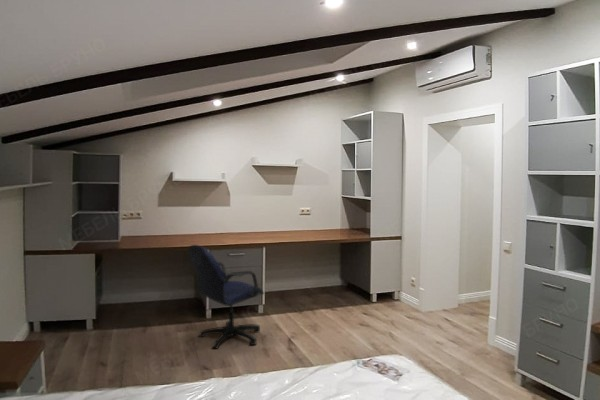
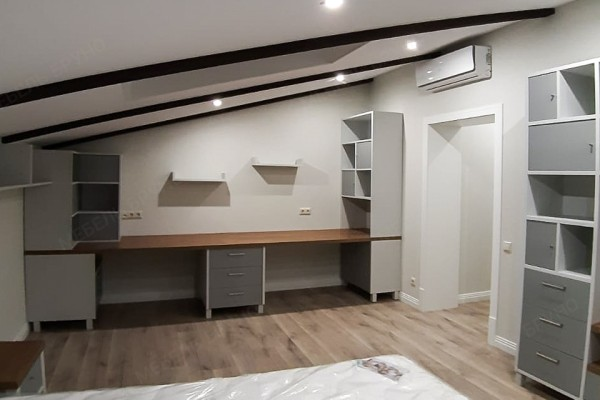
- office chair [187,244,265,349]
